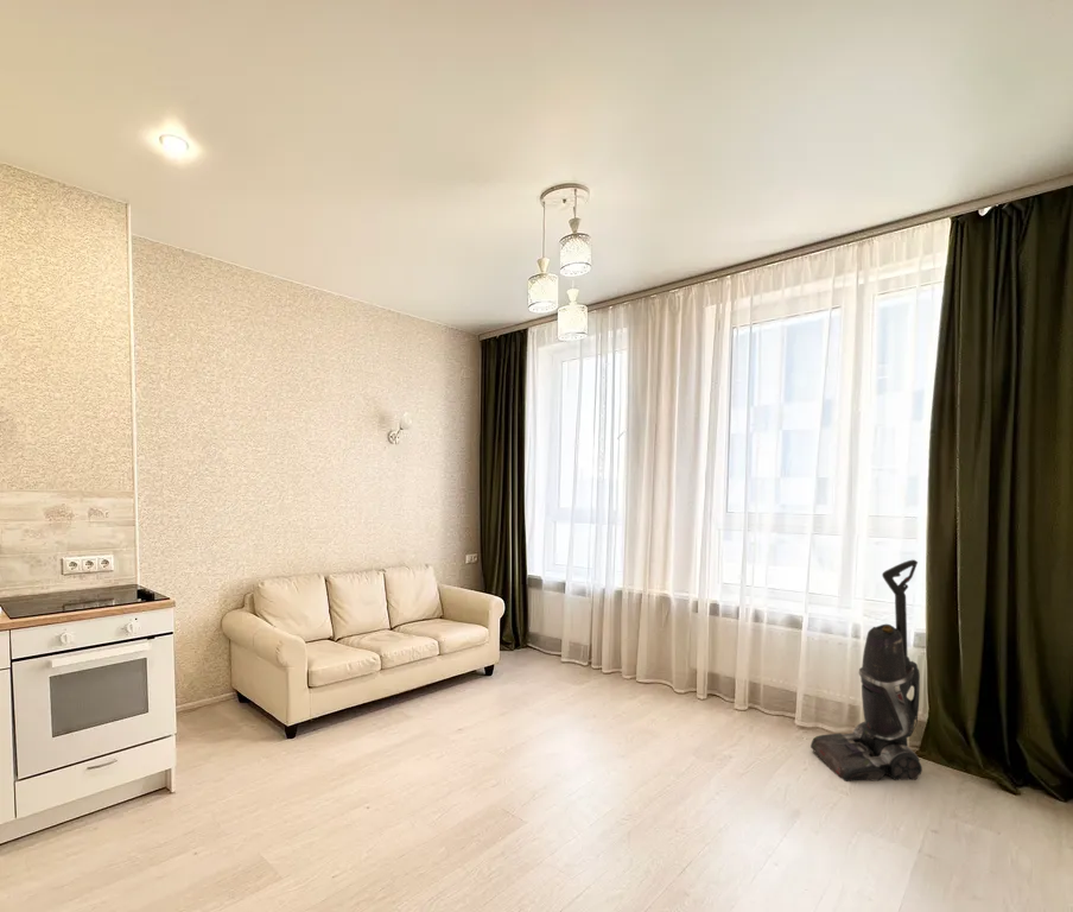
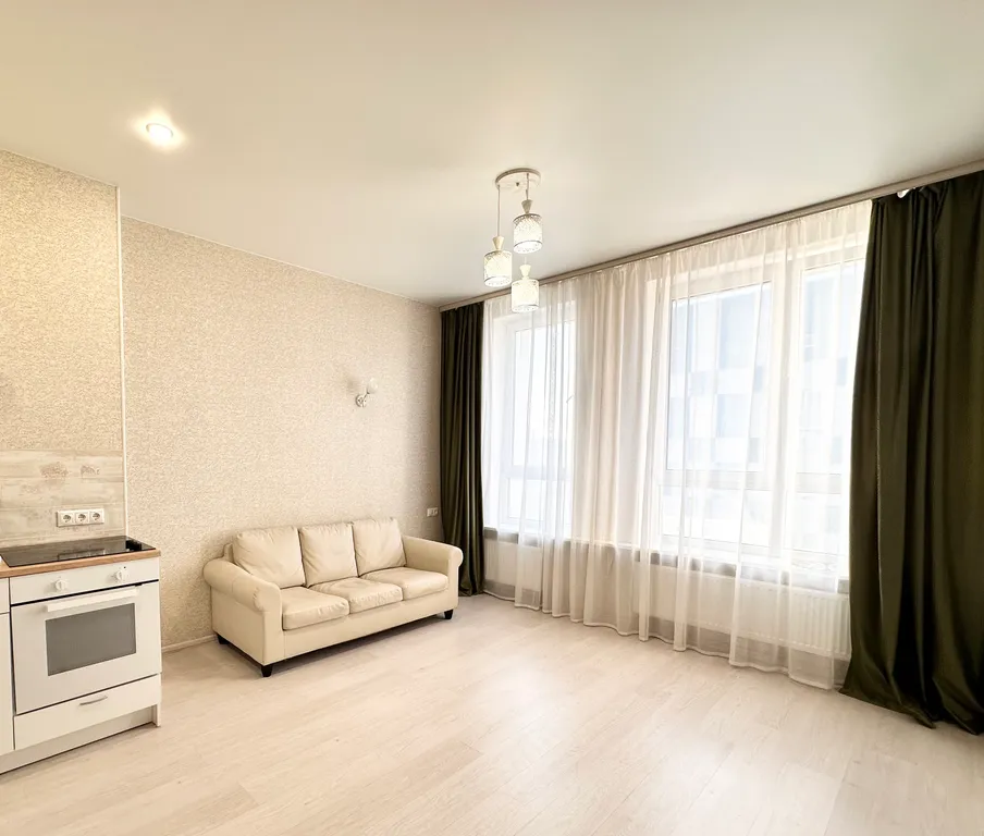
- vacuum cleaner [809,558,923,783]
